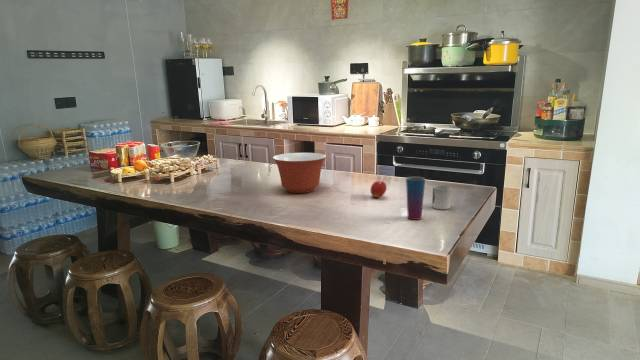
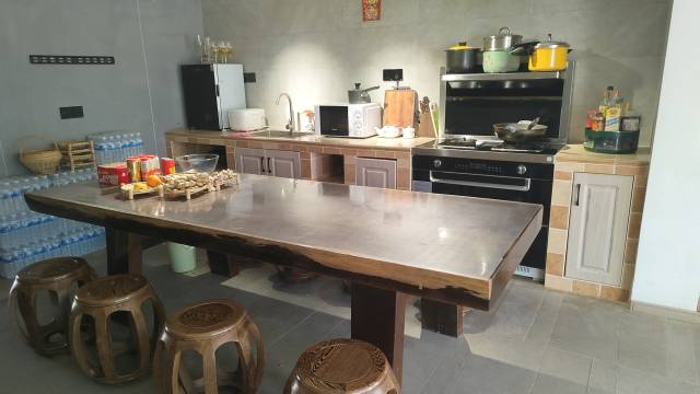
- fruit [370,178,388,198]
- cup [405,176,426,221]
- cup [431,184,452,210]
- mixing bowl [272,152,327,194]
